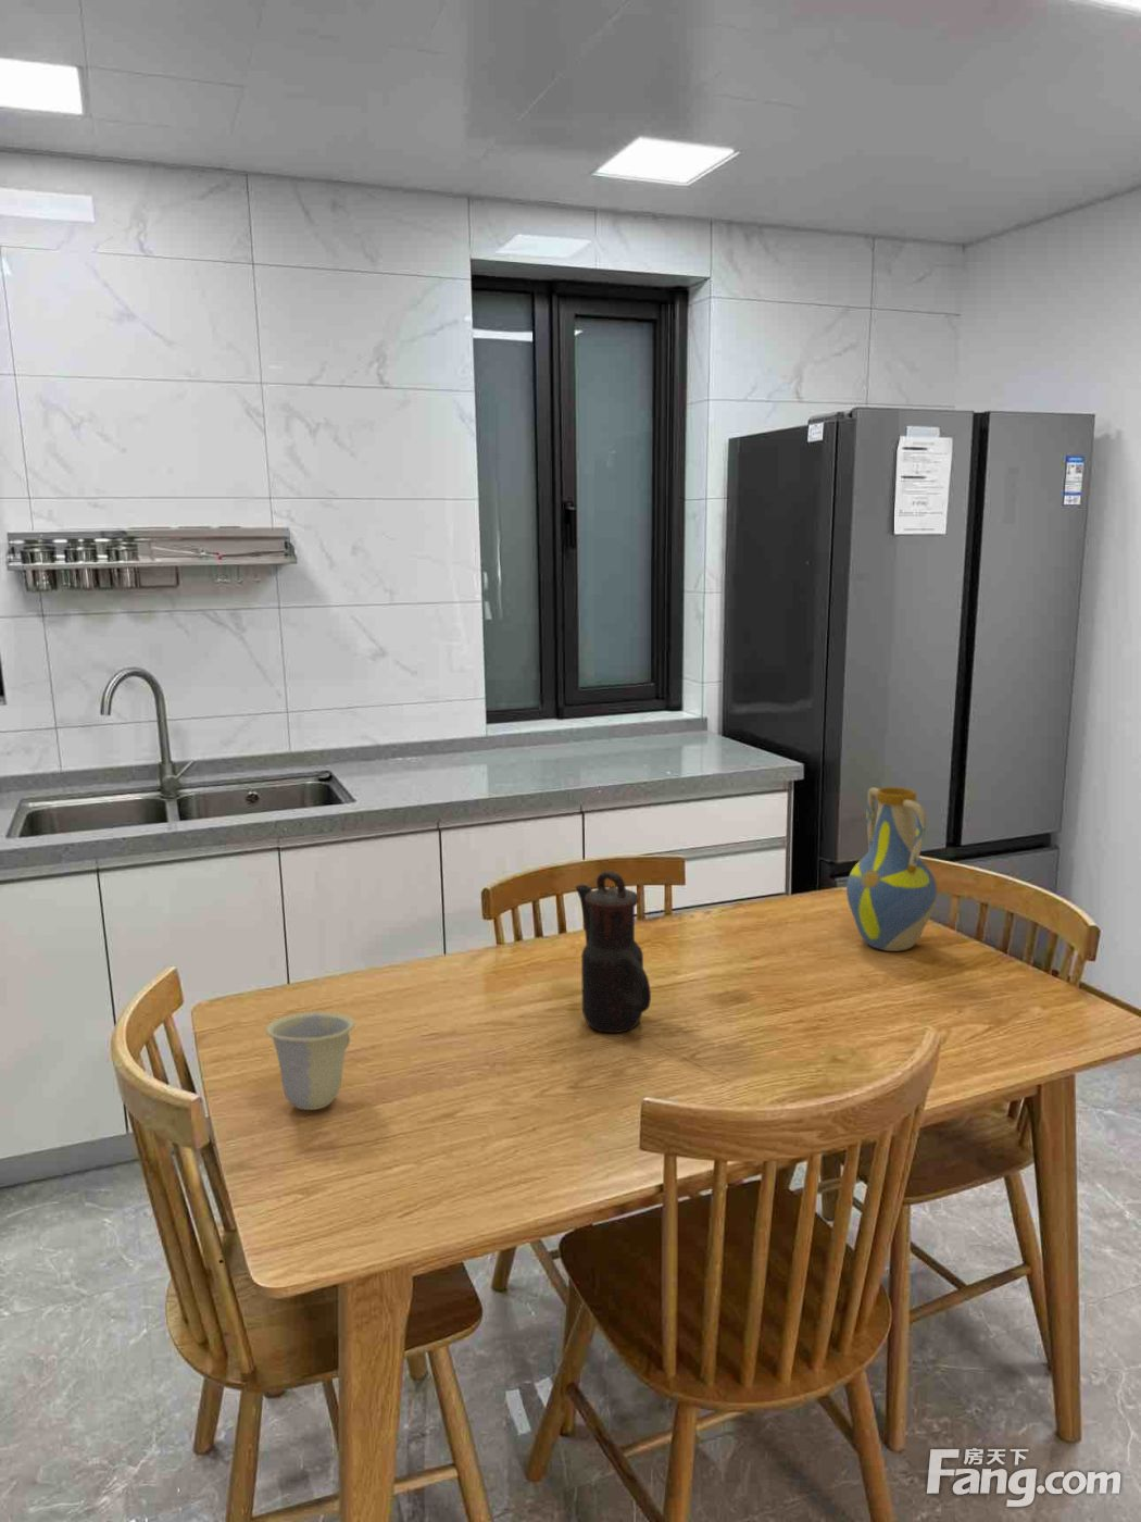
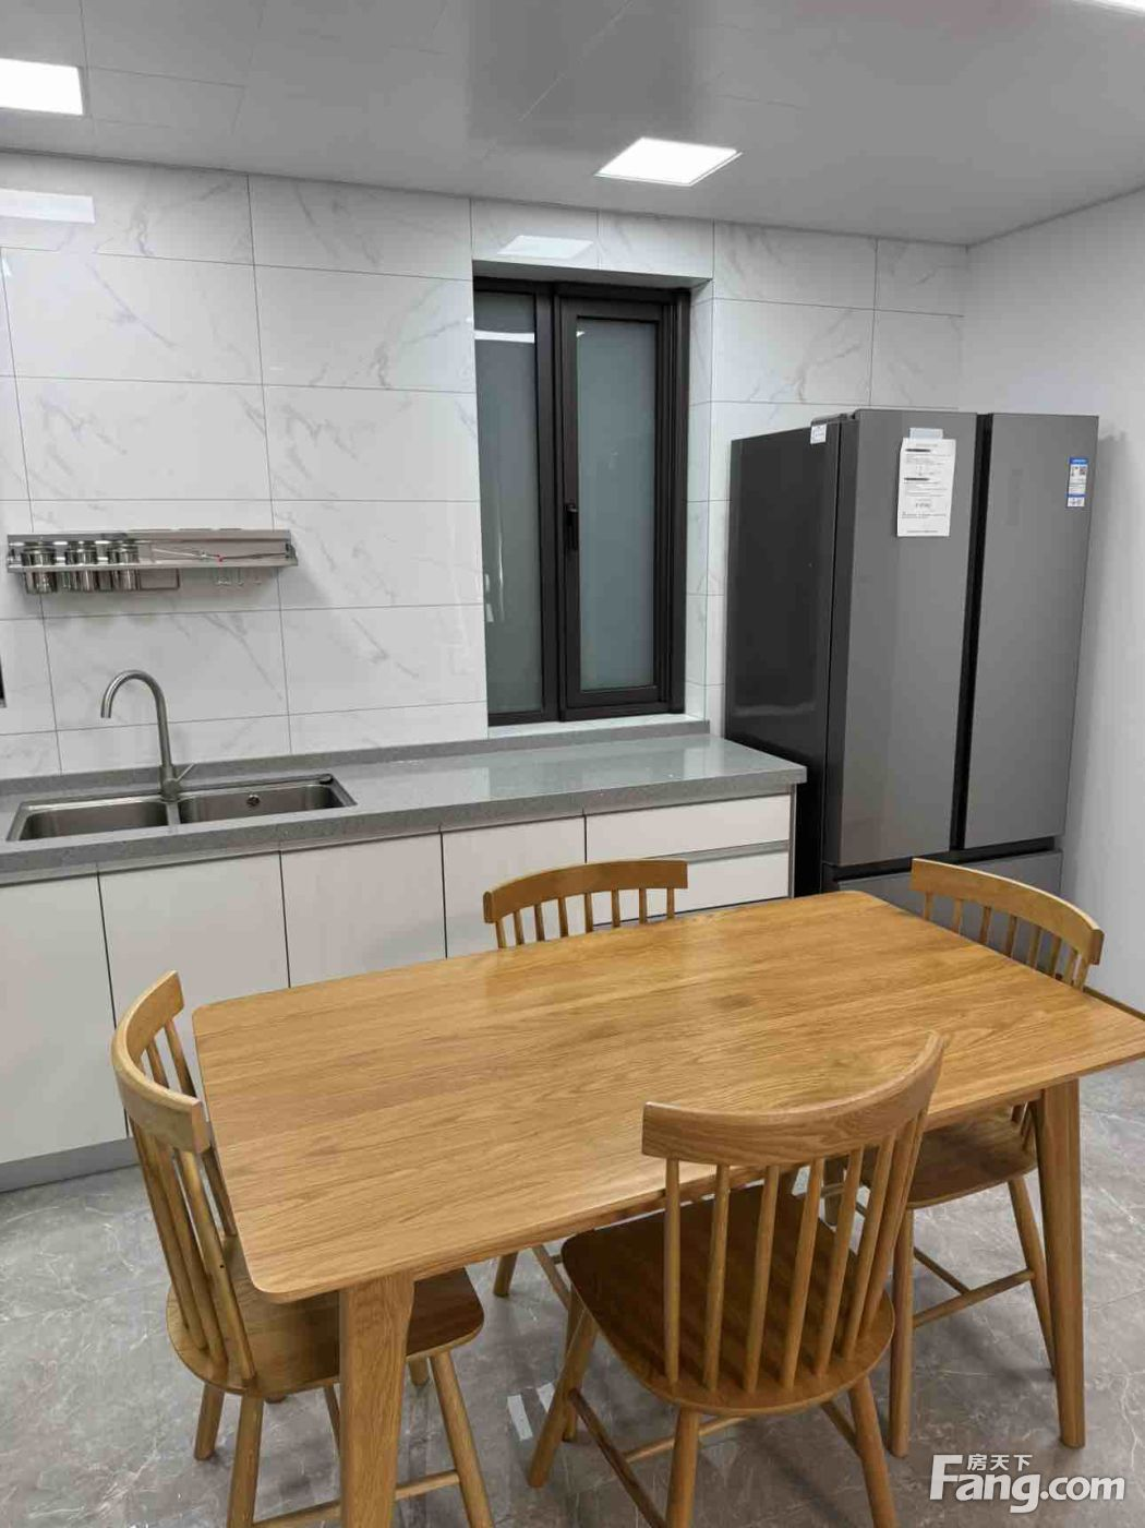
- vase [845,786,938,953]
- teapot [575,870,652,1034]
- cup [264,1011,356,1111]
